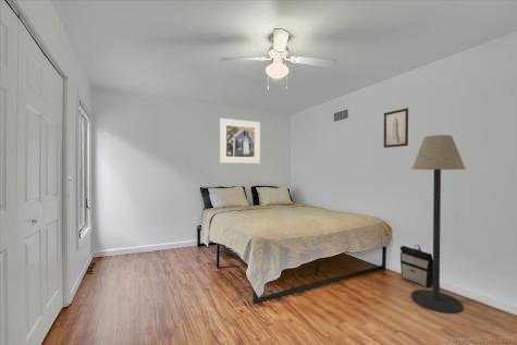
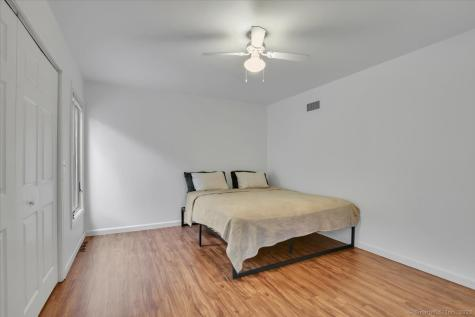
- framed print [219,118,261,164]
- backpack [399,244,433,288]
- wall art [383,107,409,149]
- floor lamp [410,134,467,315]
